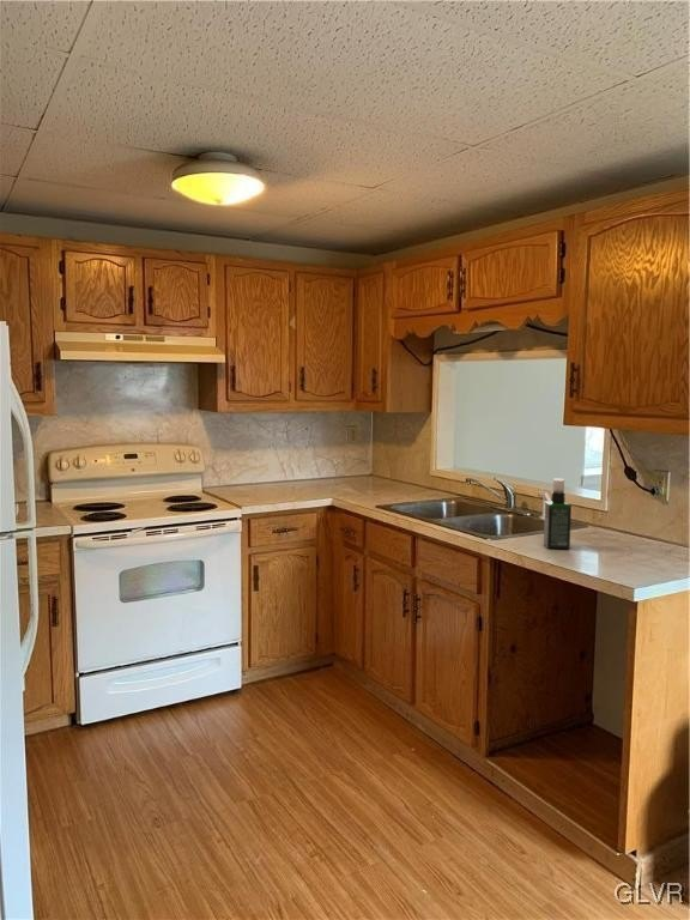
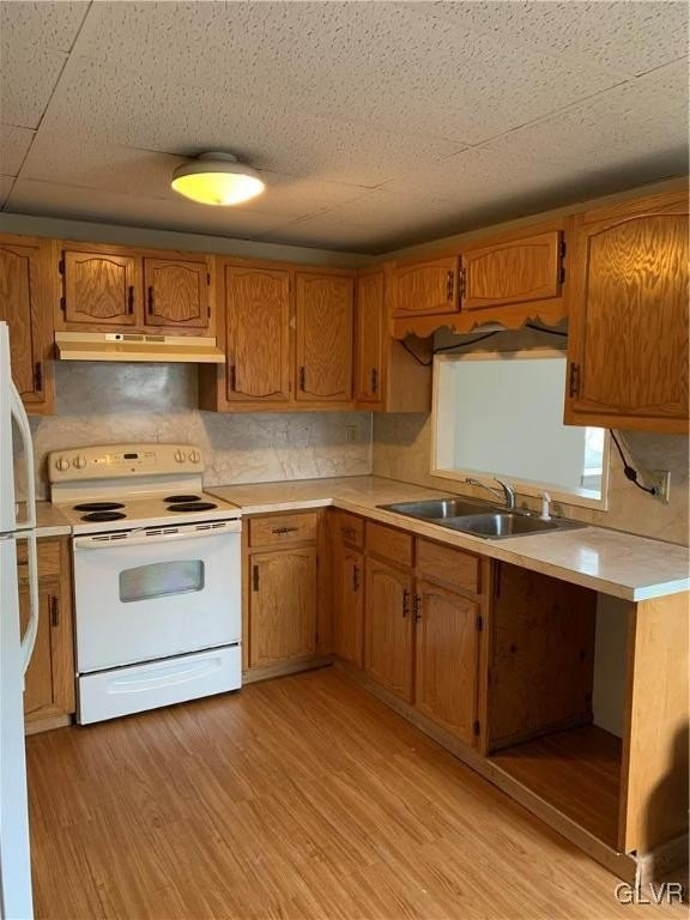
- spray bottle [543,478,573,550]
